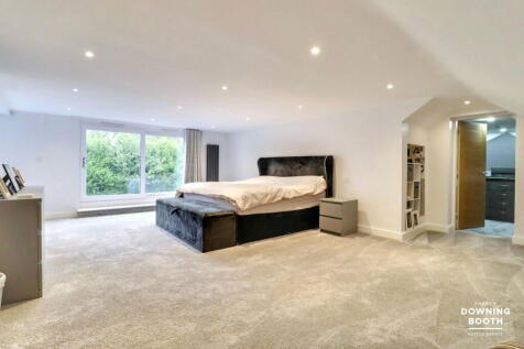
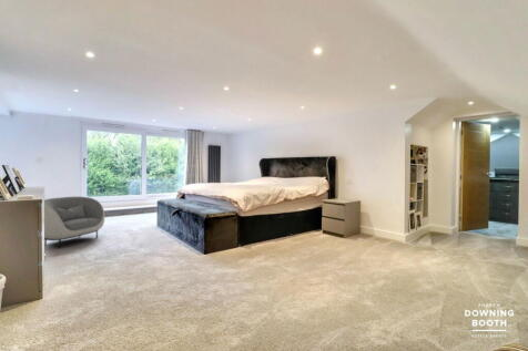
+ armchair [43,196,105,249]
